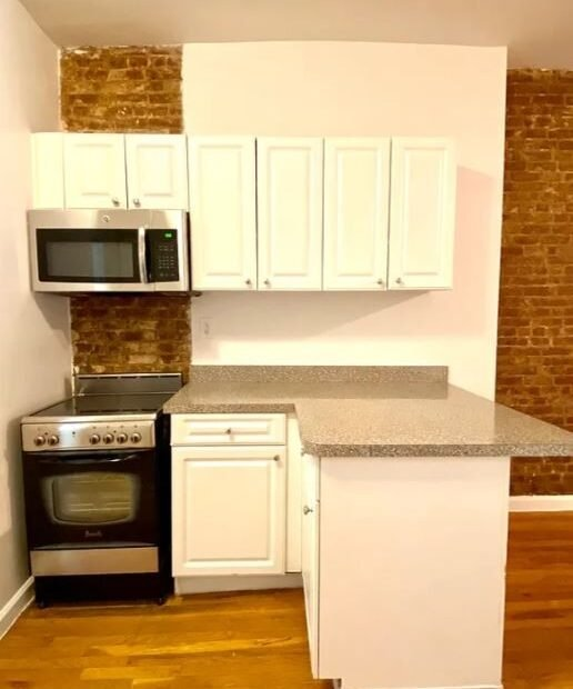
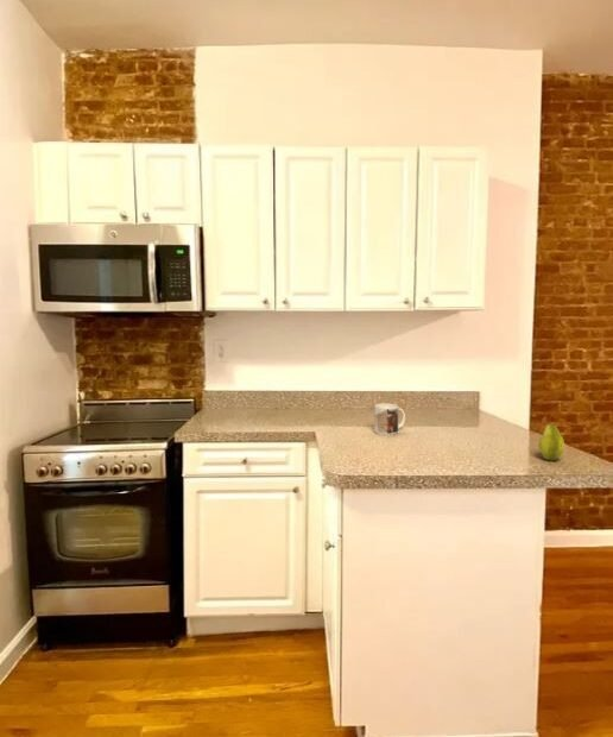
+ mug [373,403,406,436]
+ fruit [538,421,565,462]
